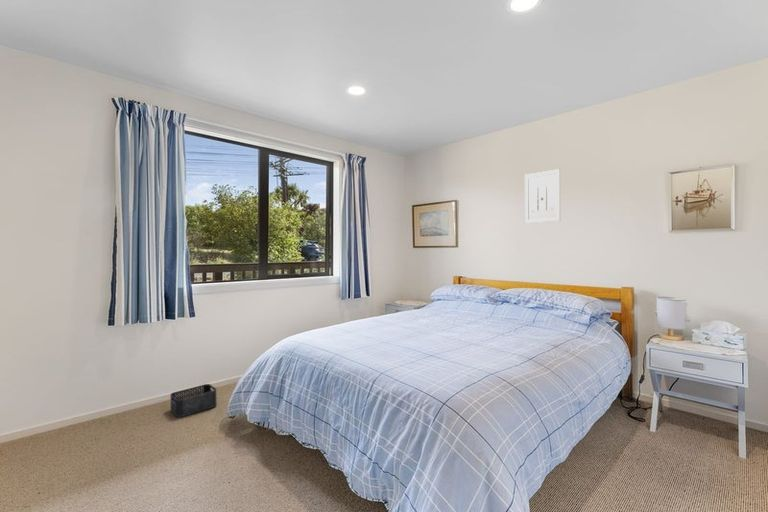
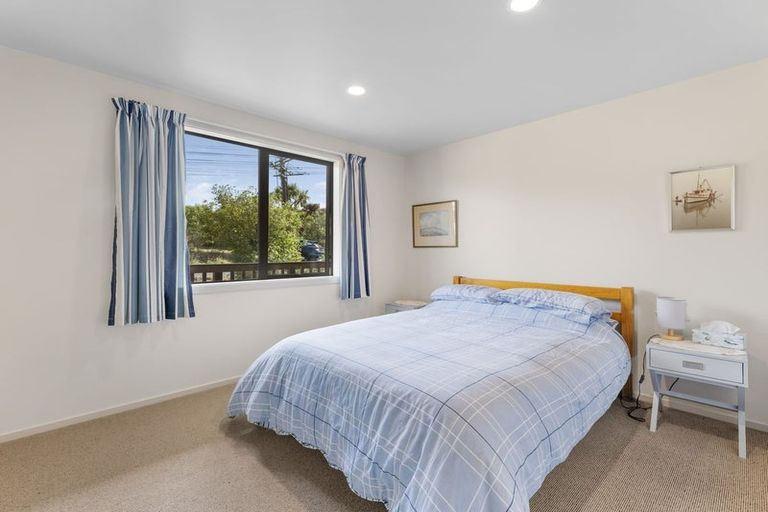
- storage bin [169,383,218,418]
- wall art [524,168,561,224]
